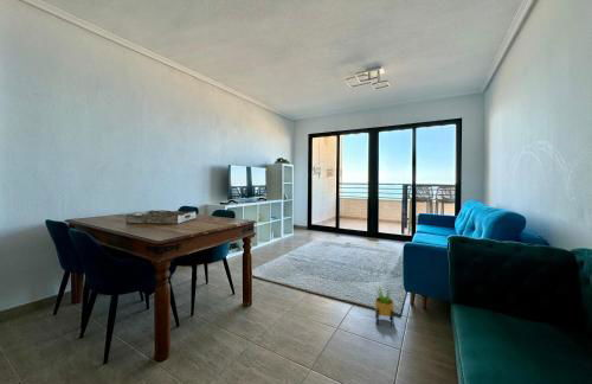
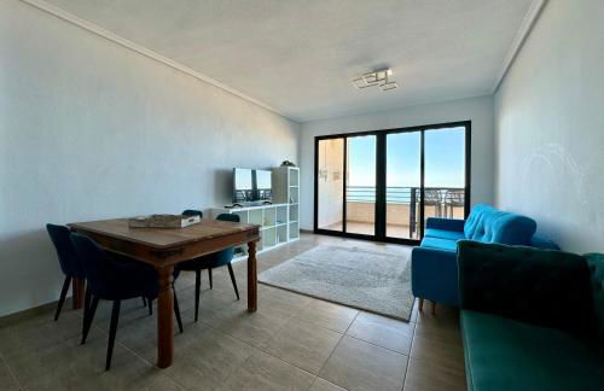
- potted plant [374,282,395,328]
